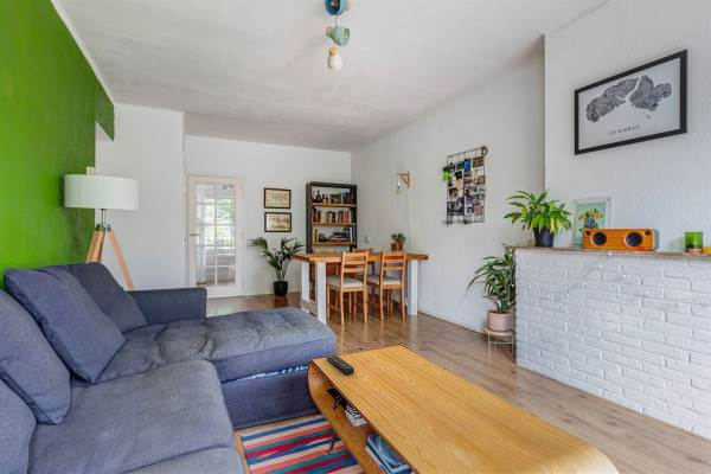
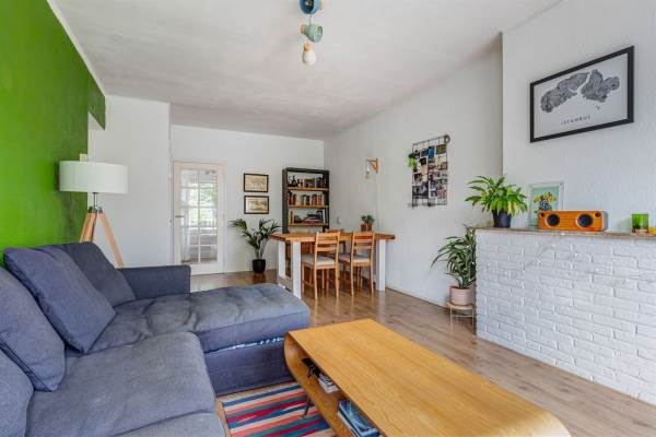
- remote control [325,354,356,376]
